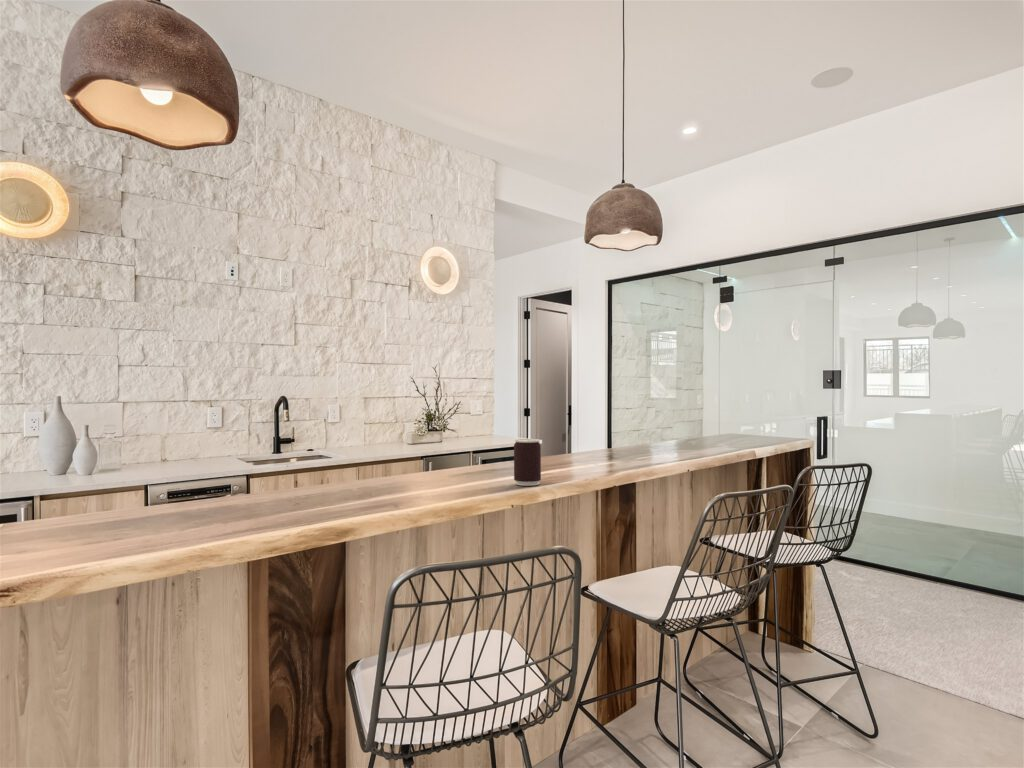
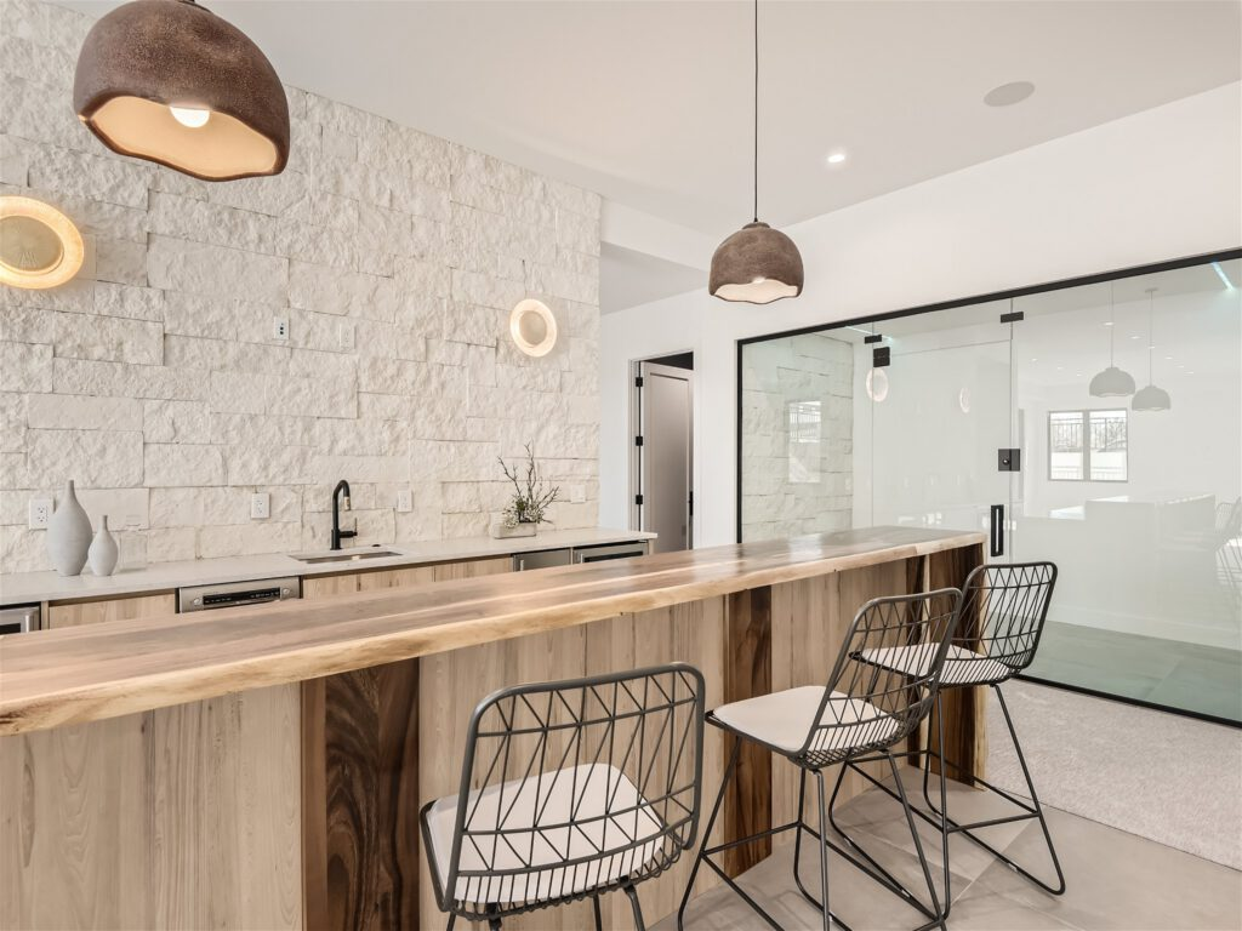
- beverage can [513,438,542,487]
